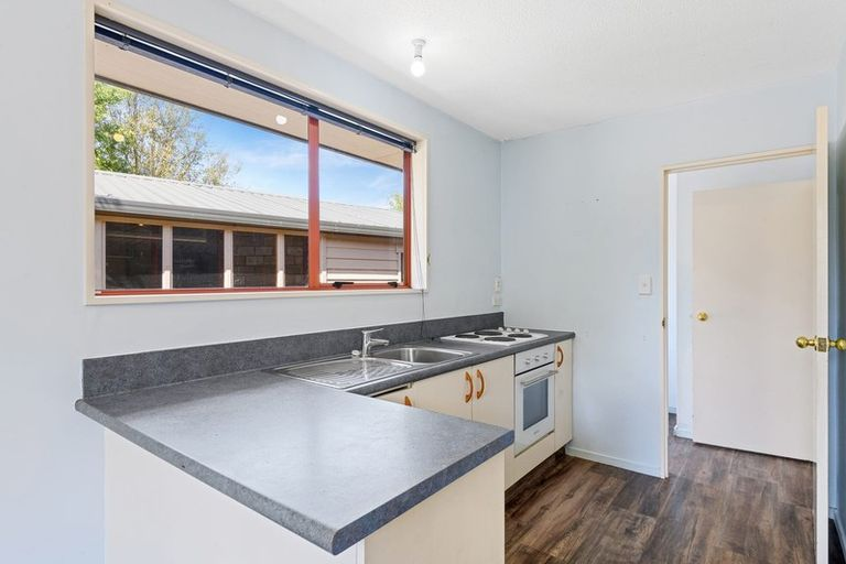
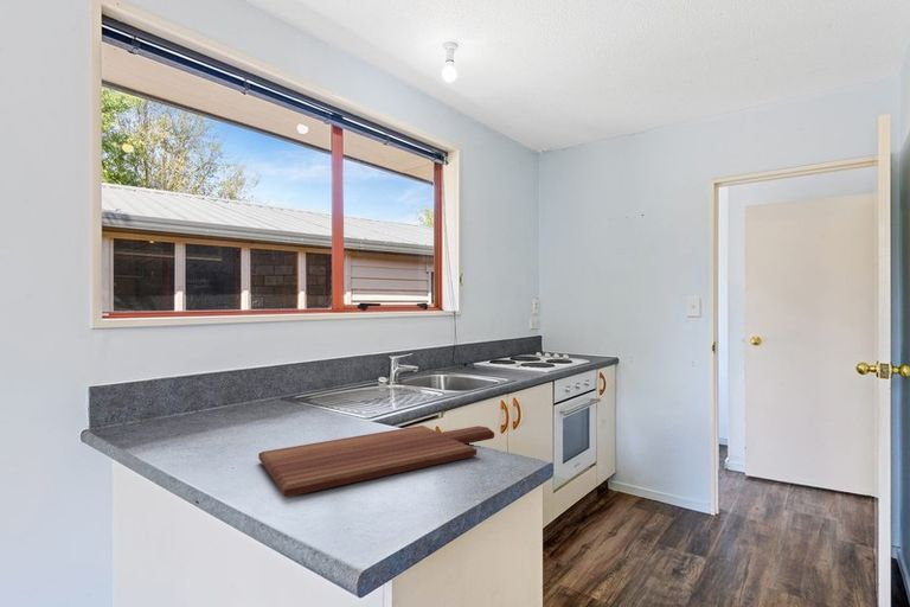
+ cutting board [257,424,495,498]
